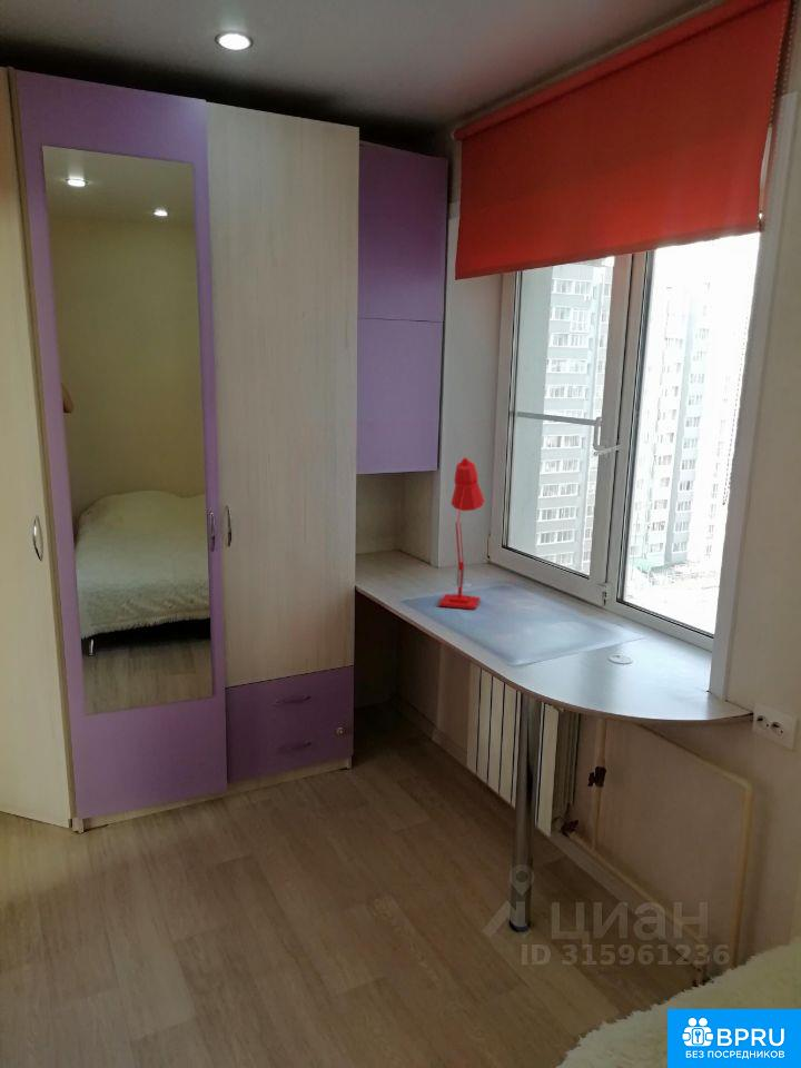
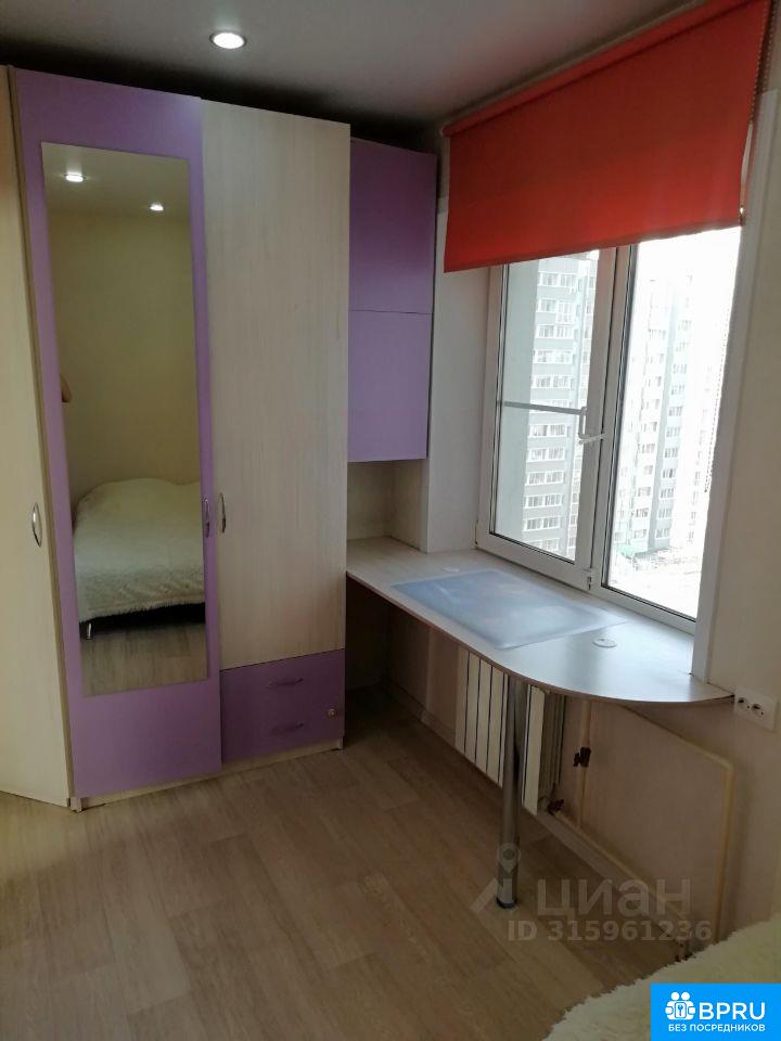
- desk lamp [437,456,485,611]
